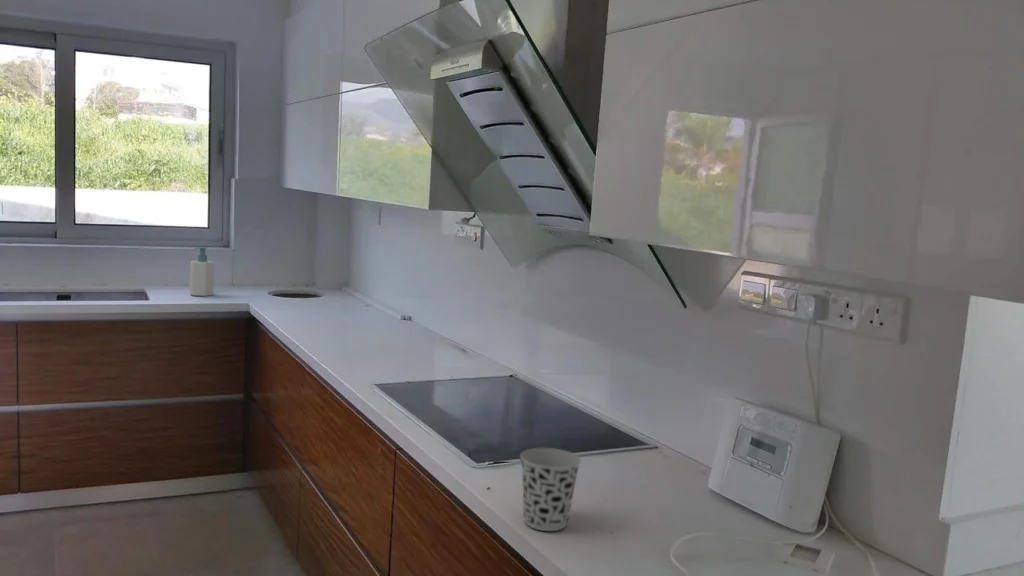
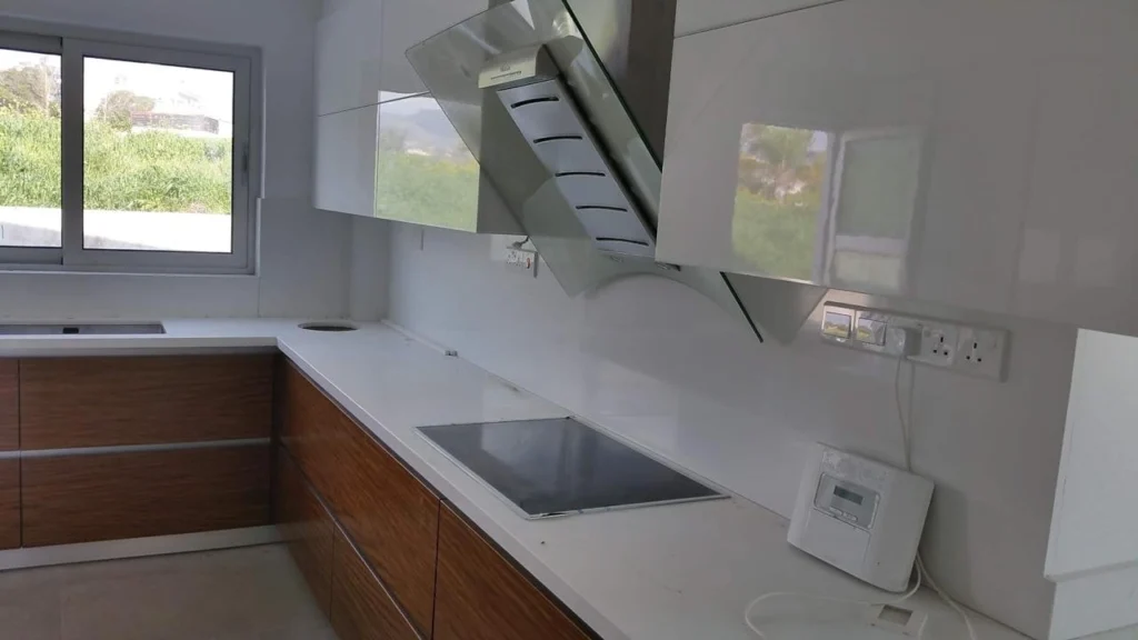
- cup [519,447,582,532]
- soap bottle [189,246,215,297]
